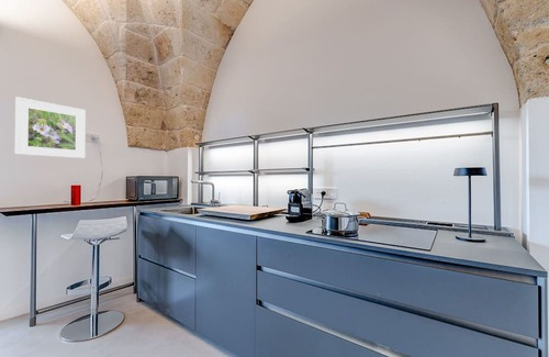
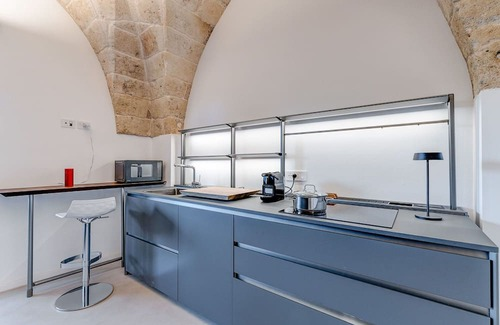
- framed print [13,96,87,159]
